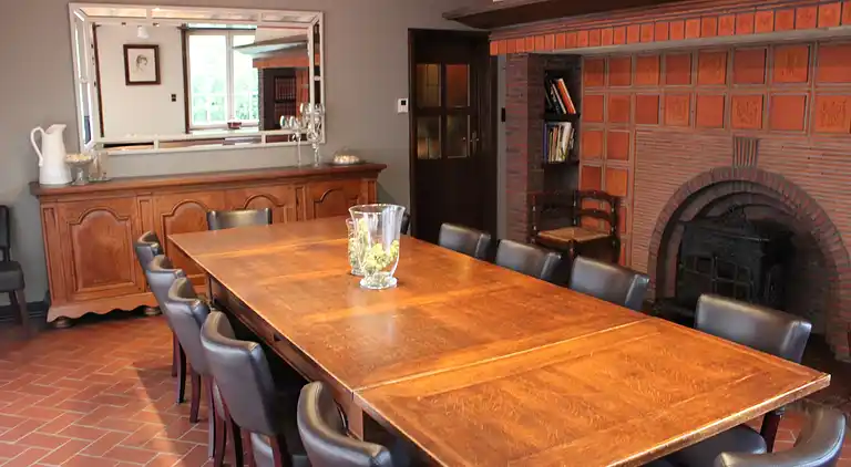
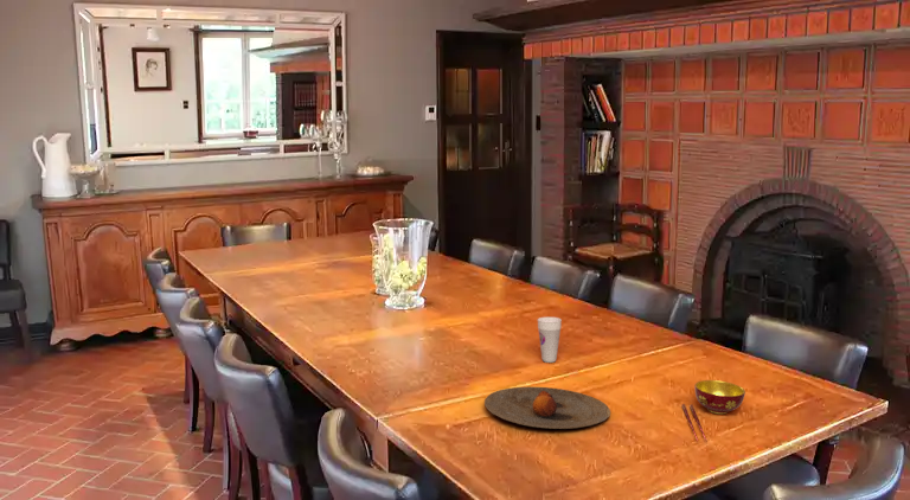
+ cup [537,316,563,364]
+ bowl [681,379,746,443]
+ plate [483,386,611,430]
